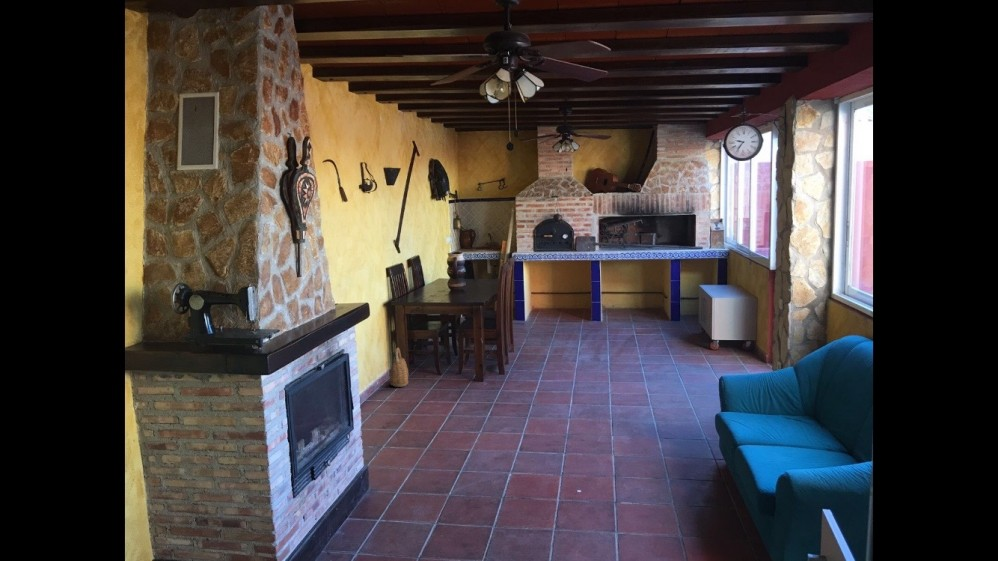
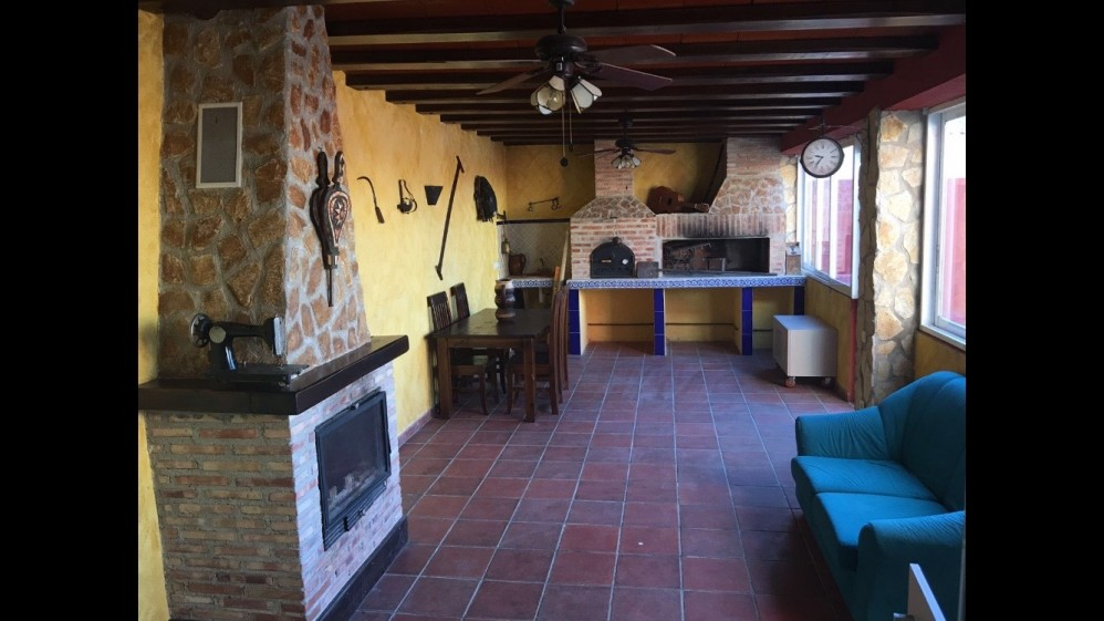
- basket [389,347,409,388]
